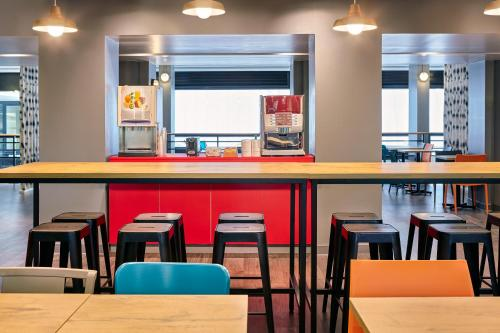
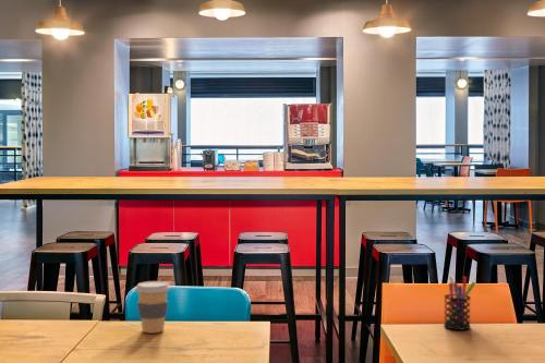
+ pen holder [443,276,476,331]
+ coffee cup [134,280,171,334]
